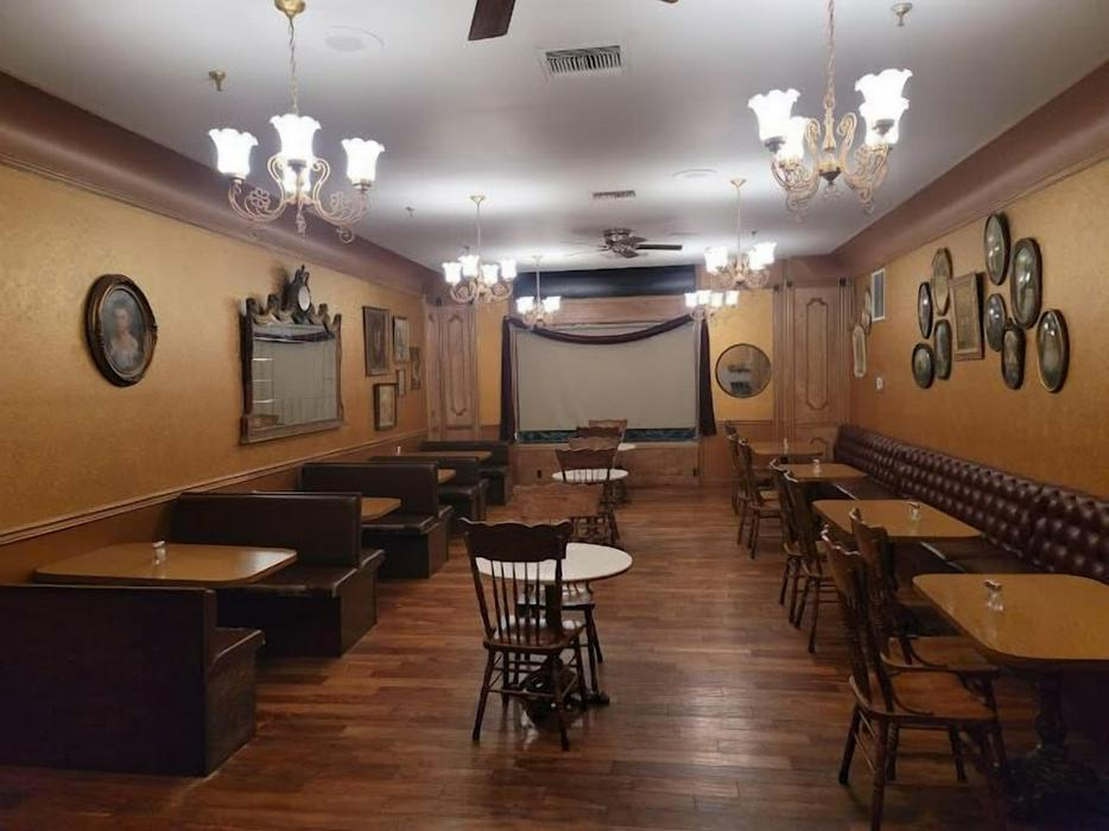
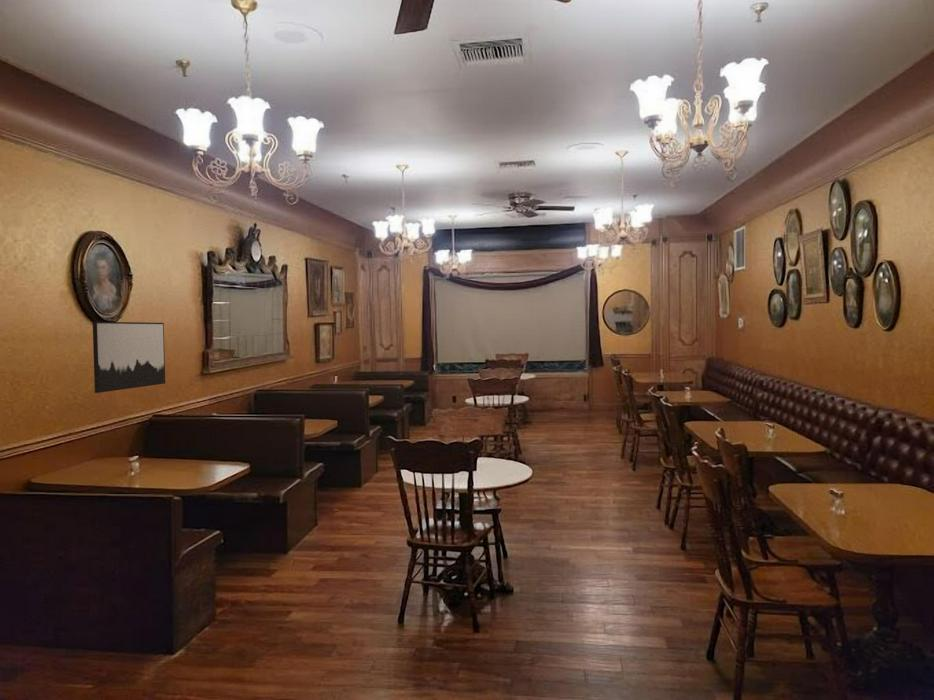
+ wall art [92,321,166,394]
